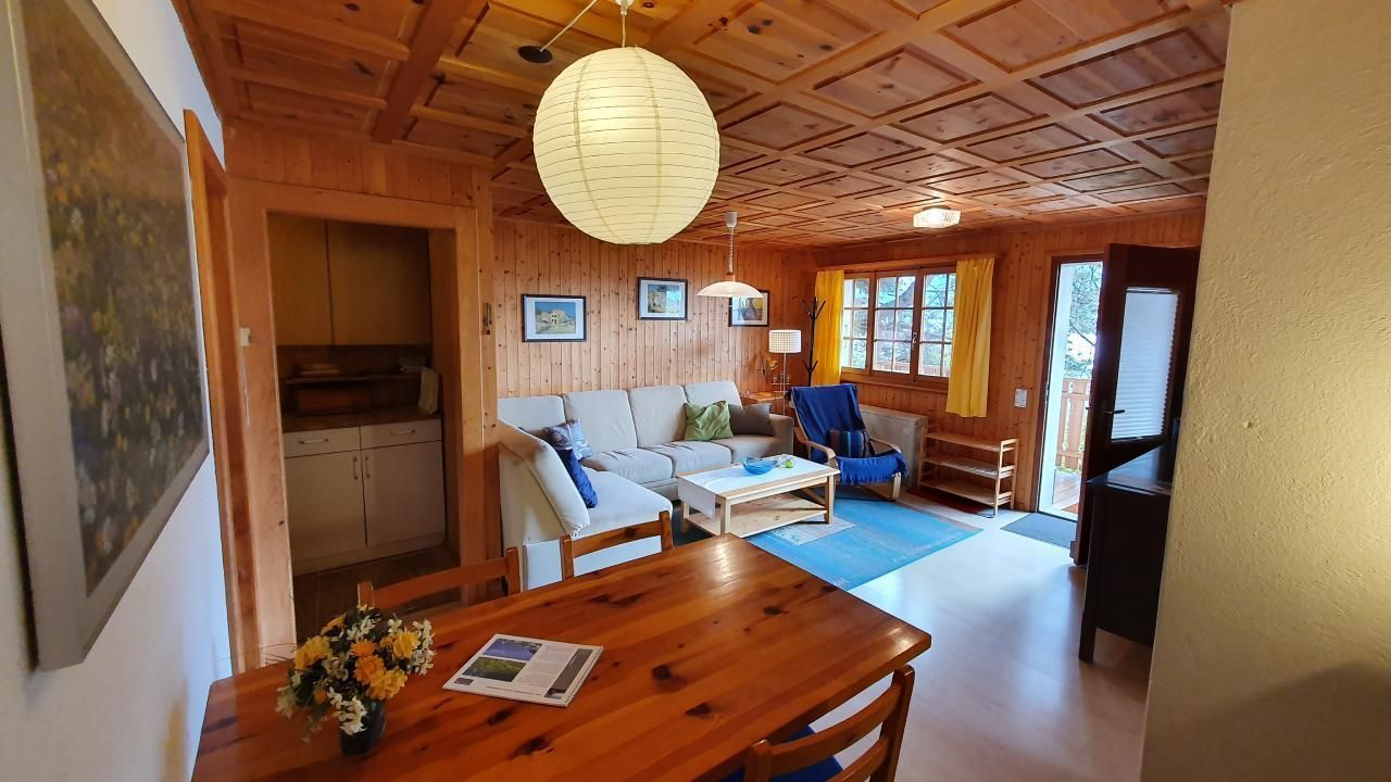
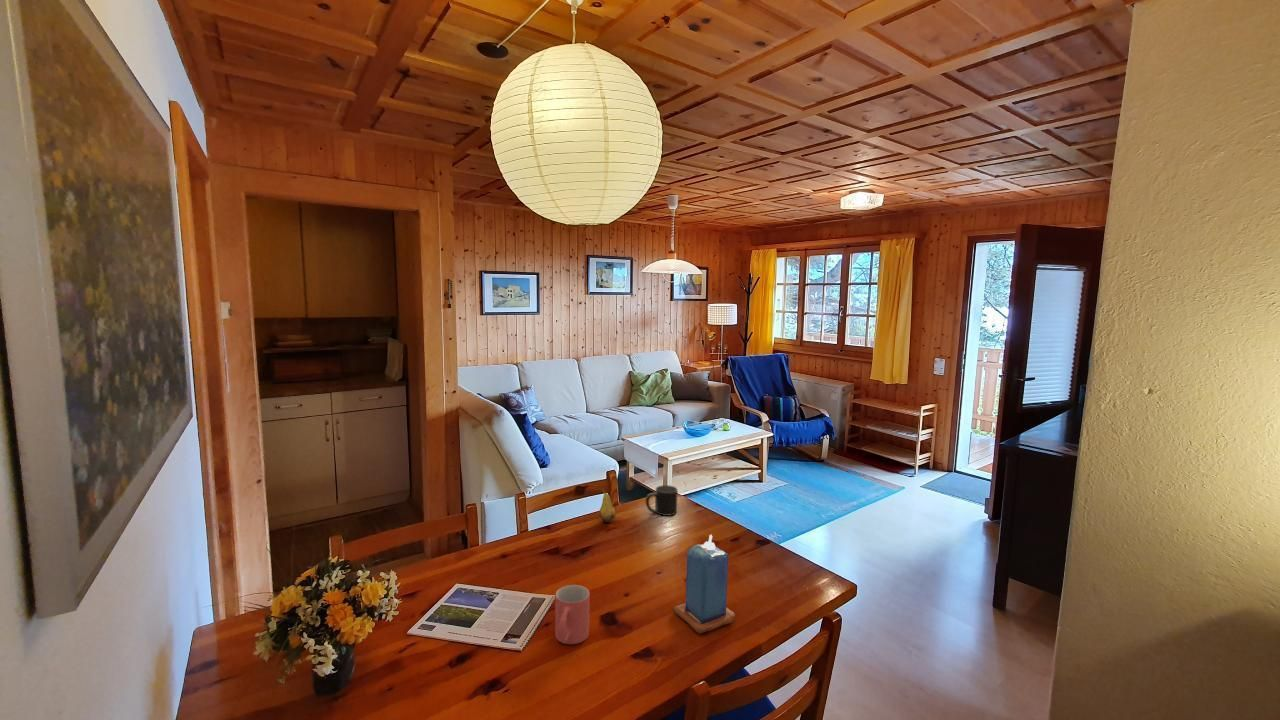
+ fruit [598,485,617,523]
+ candle [672,534,736,635]
+ mug [645,484,679,517]
+ mug [554,584,590,645]
